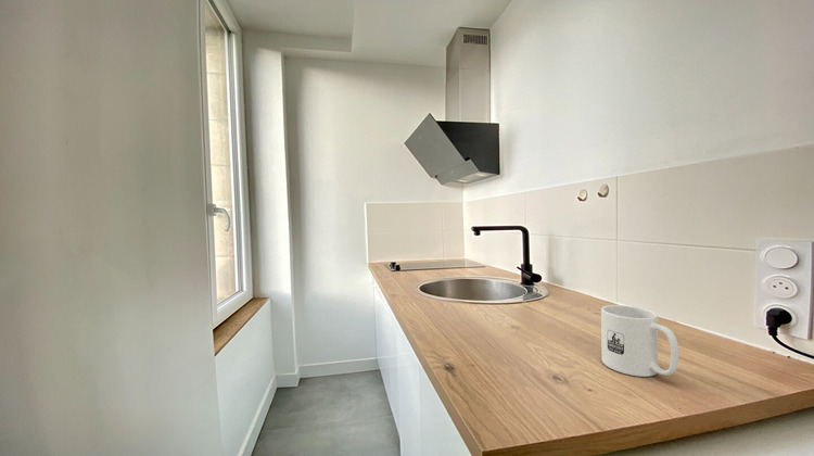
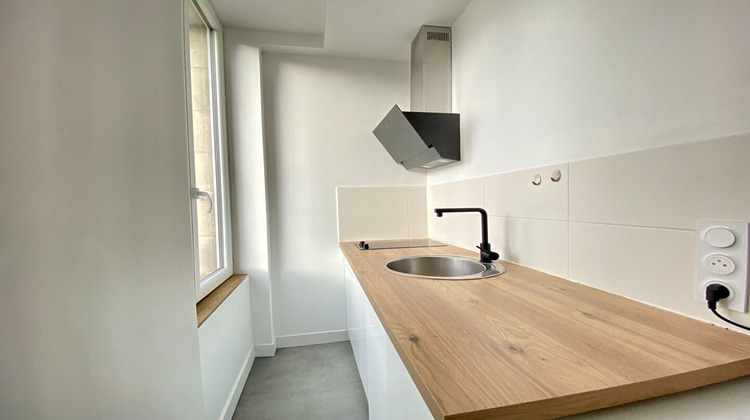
- mug [600,304,679,378]
